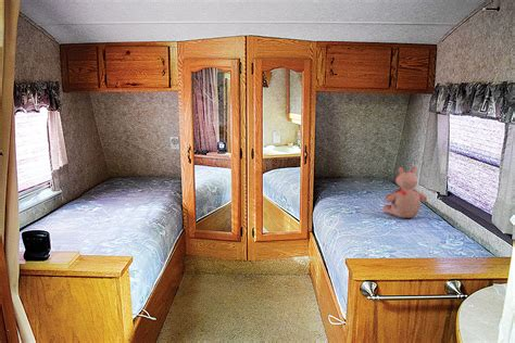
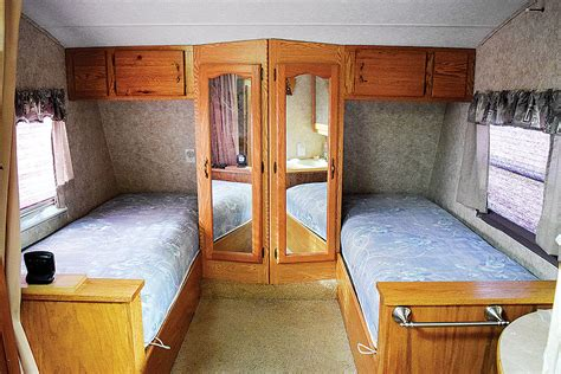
- teddy bear [382,166,428,219]
